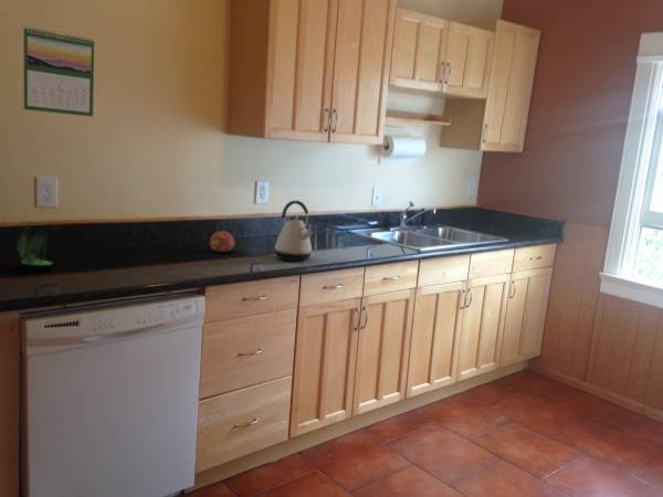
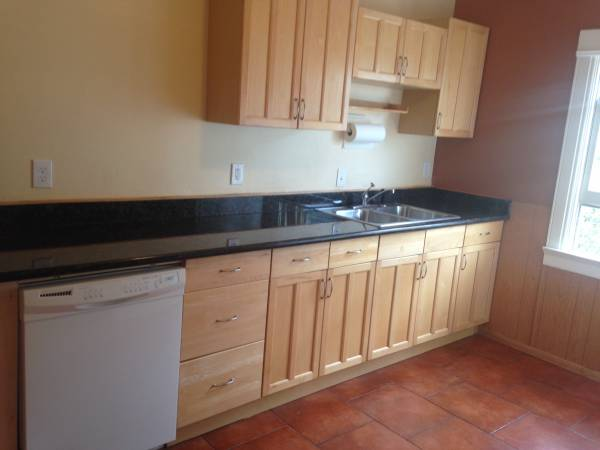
- kettle [274,199,314,262]
- fruit [209,230,235,253]
- calendar [22,25,95,118]
- succulent plant [15,223,53,266]
